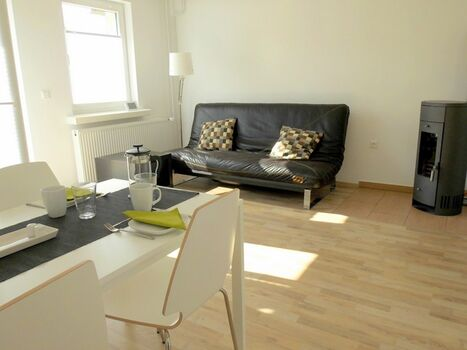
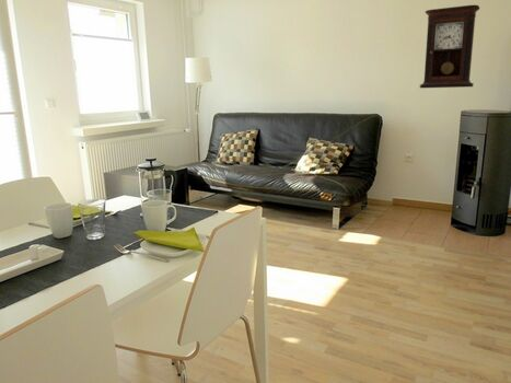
+ pendulum clock [419,4,480,89]
